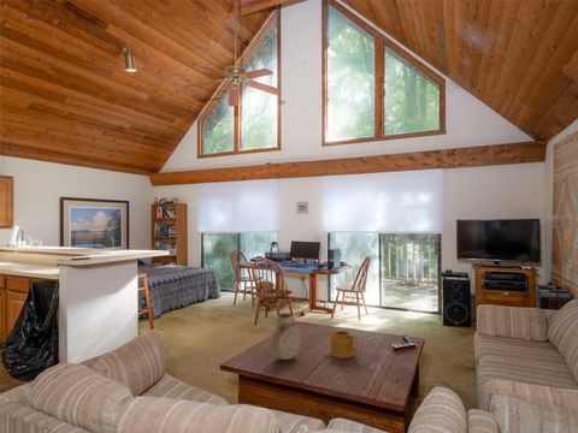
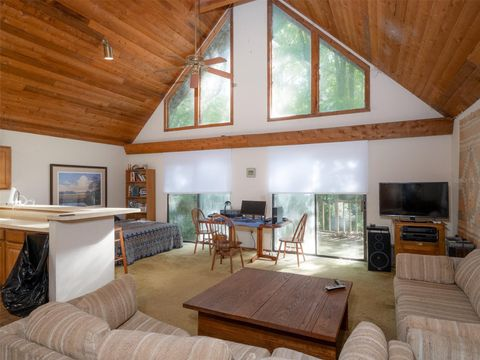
- vase [270,313,302,361]
- teapot [325,328,359,360]
